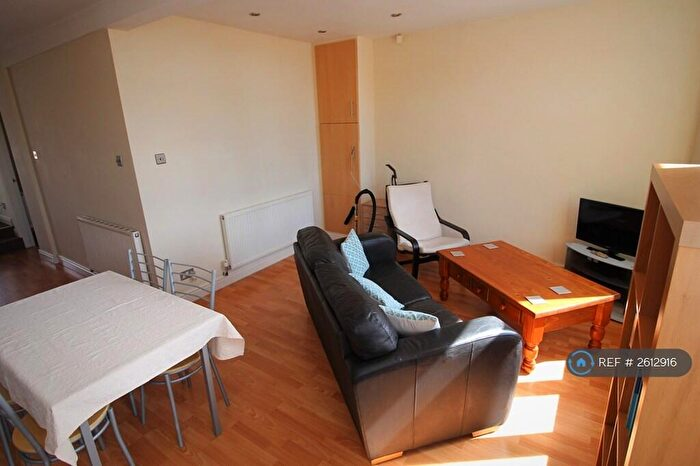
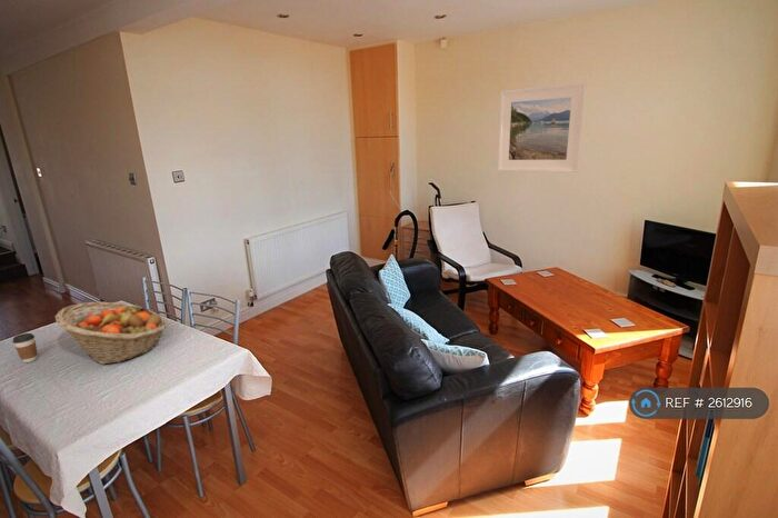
+ fruit basket [53,301,168,366]
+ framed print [497,81,588,173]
+ coffee cup [12,332,38,363]
